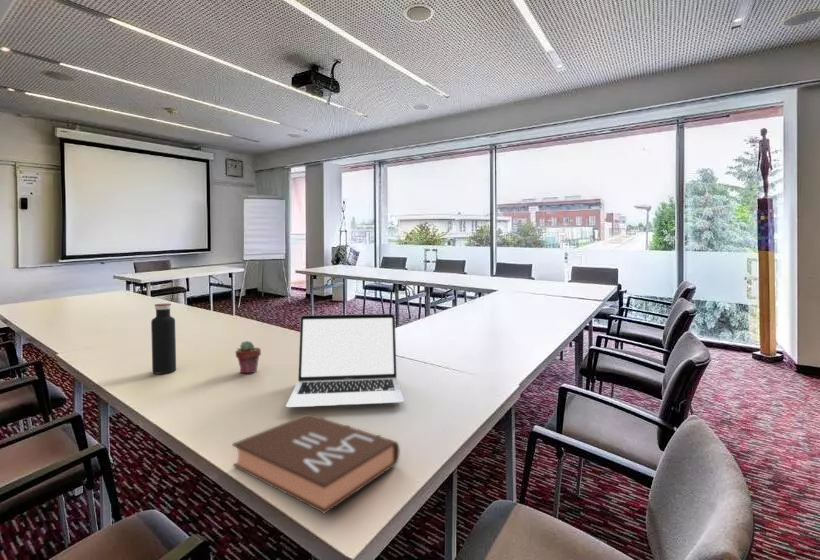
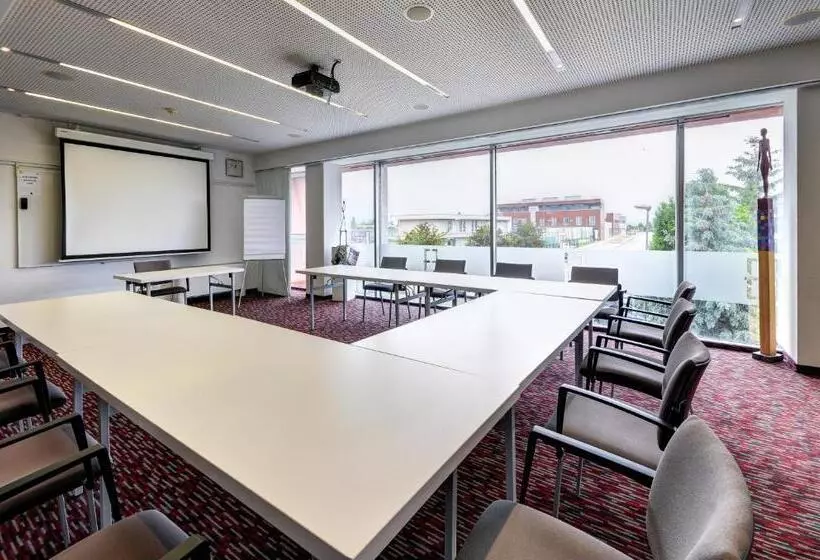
- book [231,413,401,515]
- water bottle [150,303,177,375]
- potted succulent [235,340,262,374]
- laptop [285,313,405,409]
